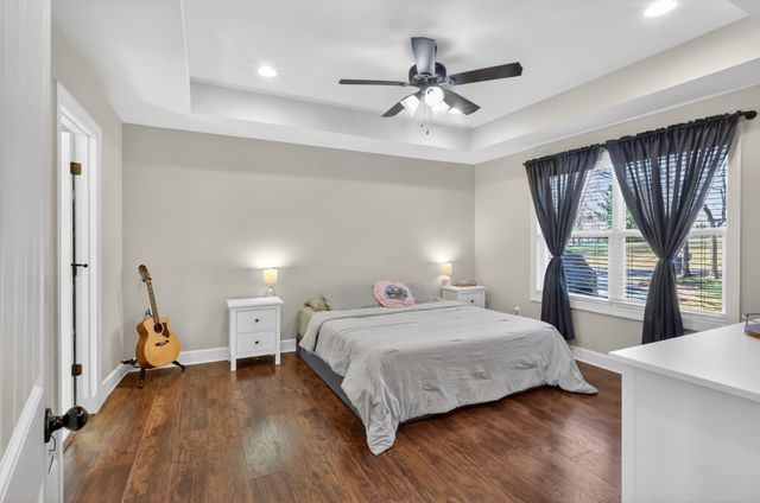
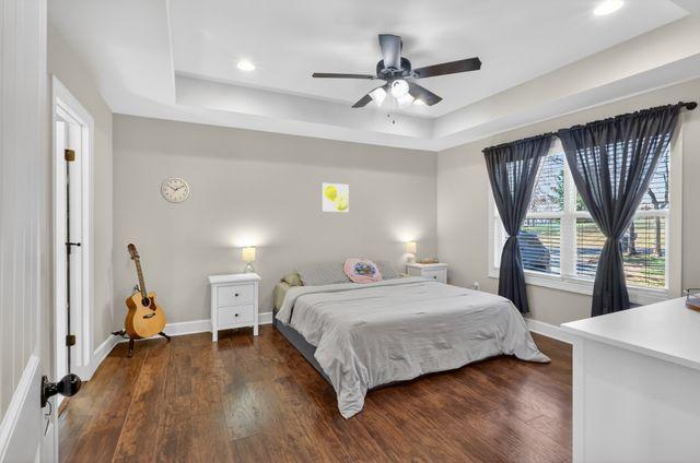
+ wall clock [160,176,191,204]
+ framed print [320,182,349,213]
